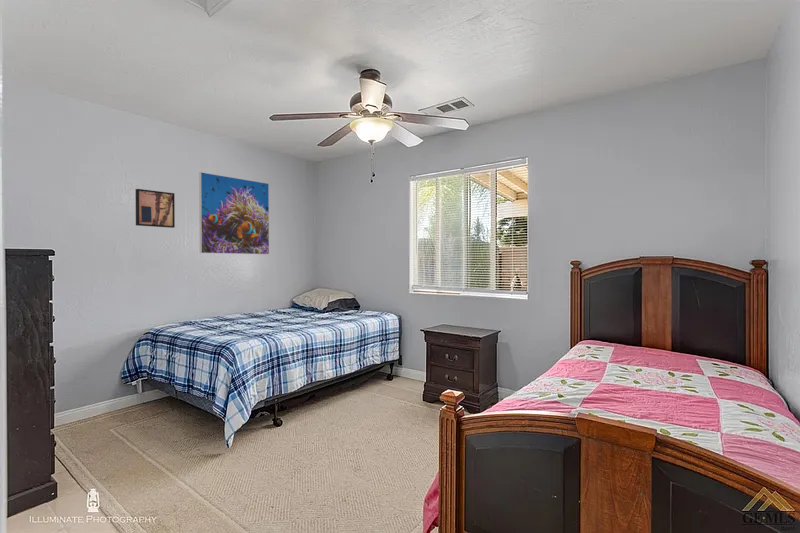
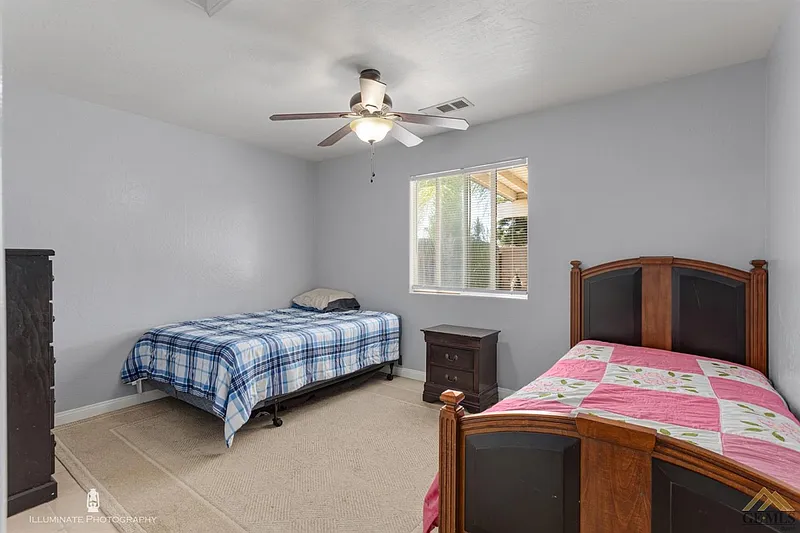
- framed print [198,171,270,255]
- wall art [135,188,176,229]
